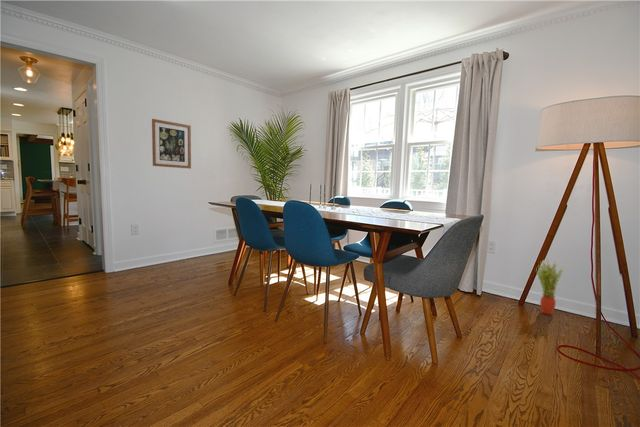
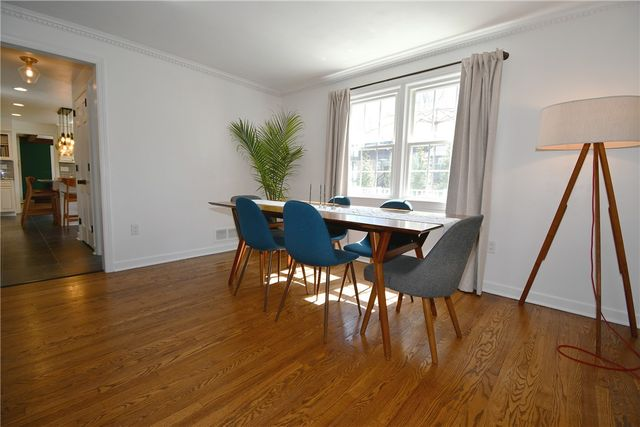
- potted plant [536,258,565,316]
- wall art [151,118,192,169]
